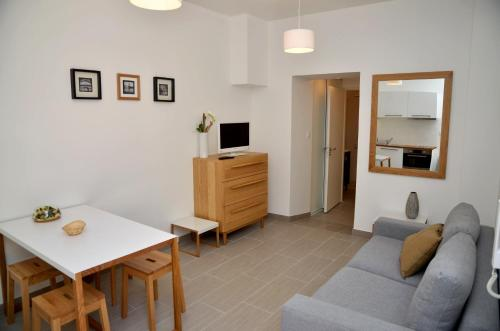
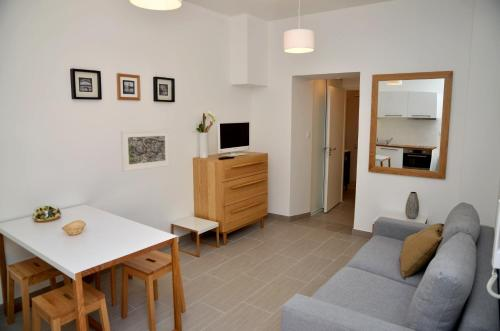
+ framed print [120,129,171,173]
